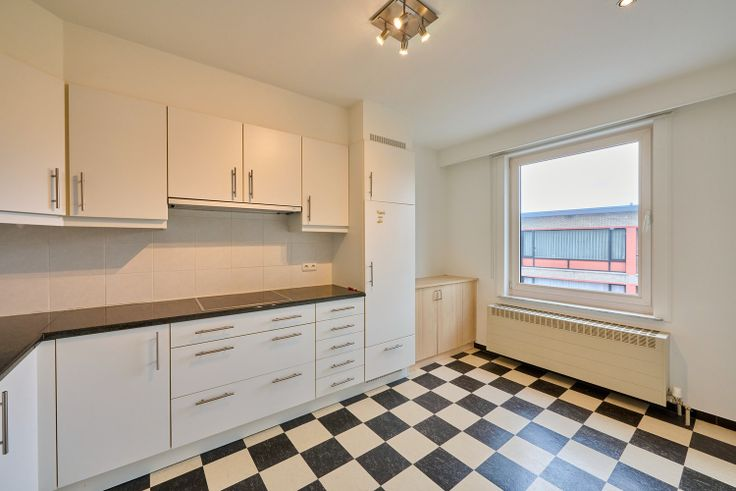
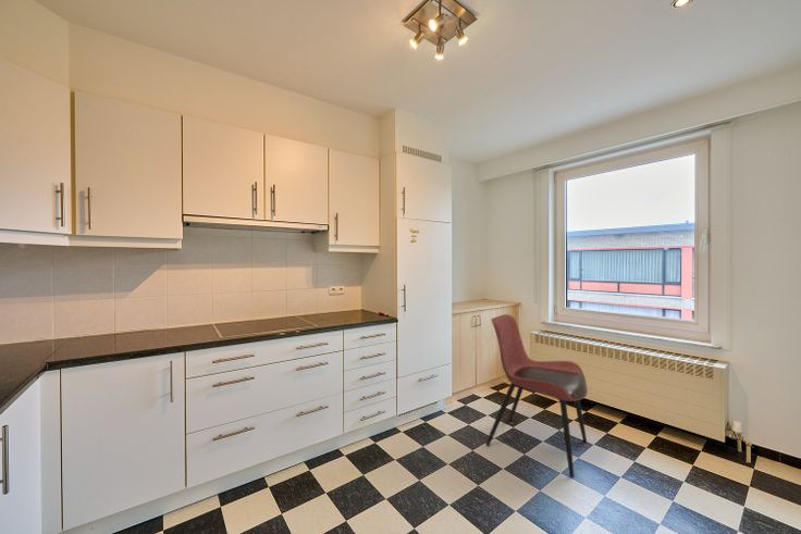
+ dining chair [485,313,589,477]
